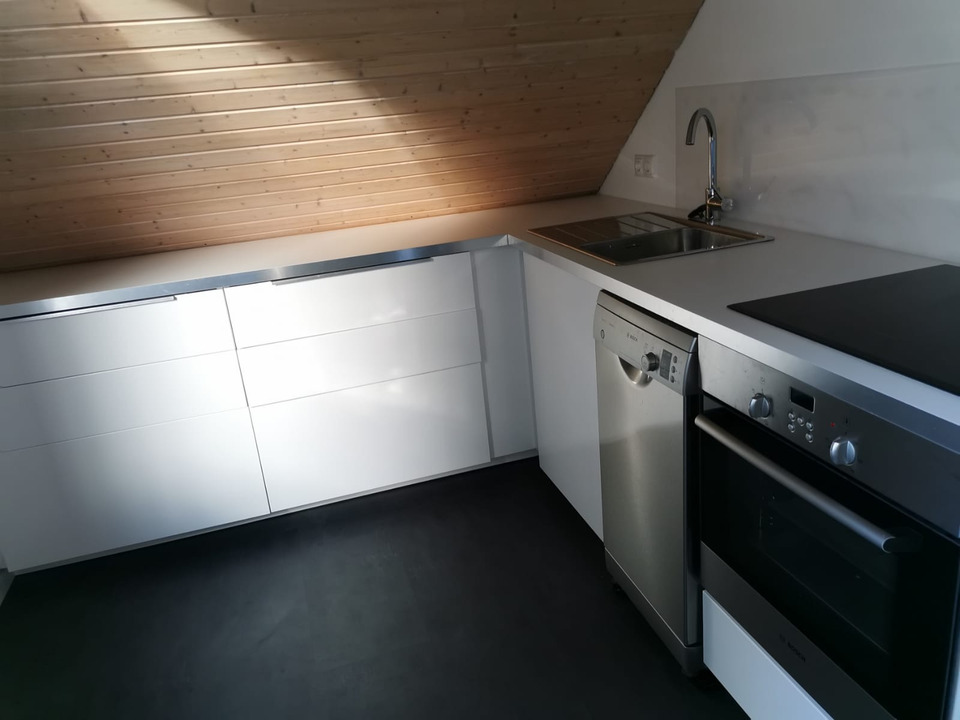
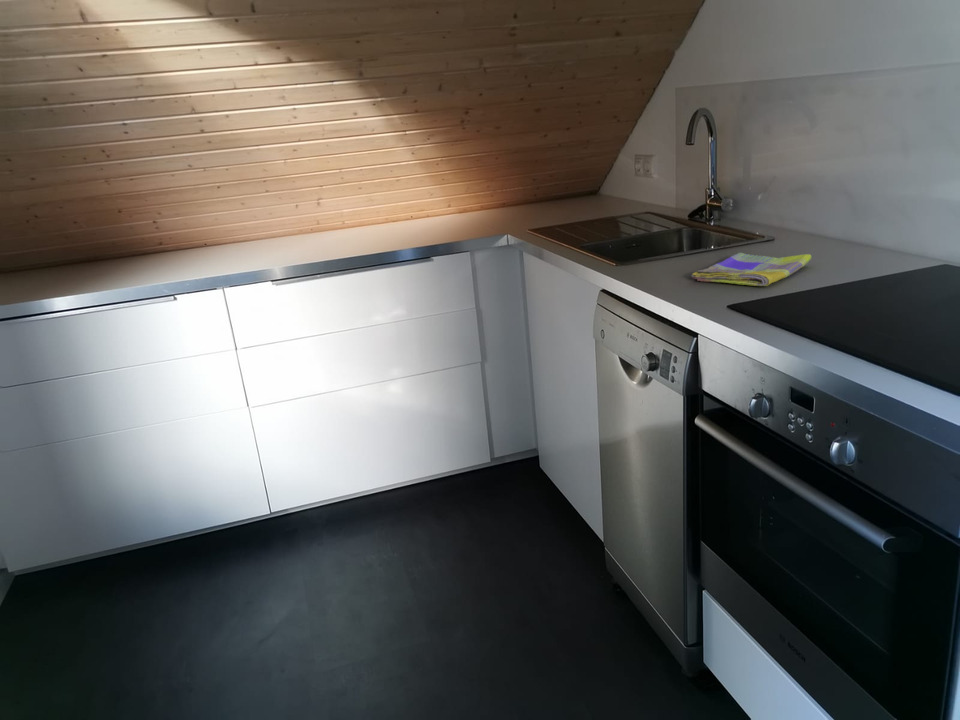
+ dish towel [690,252,812,287]
